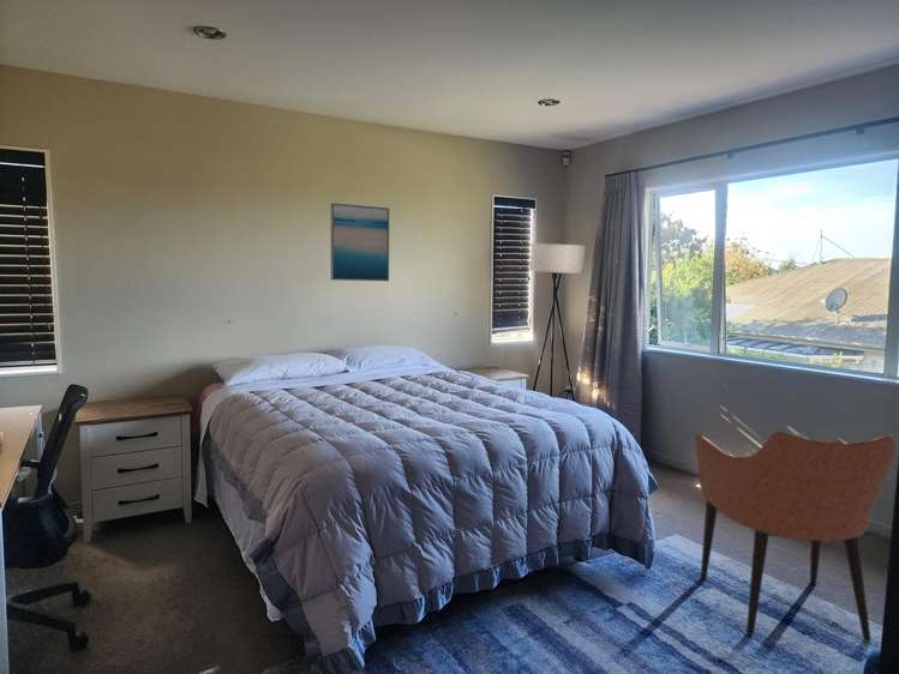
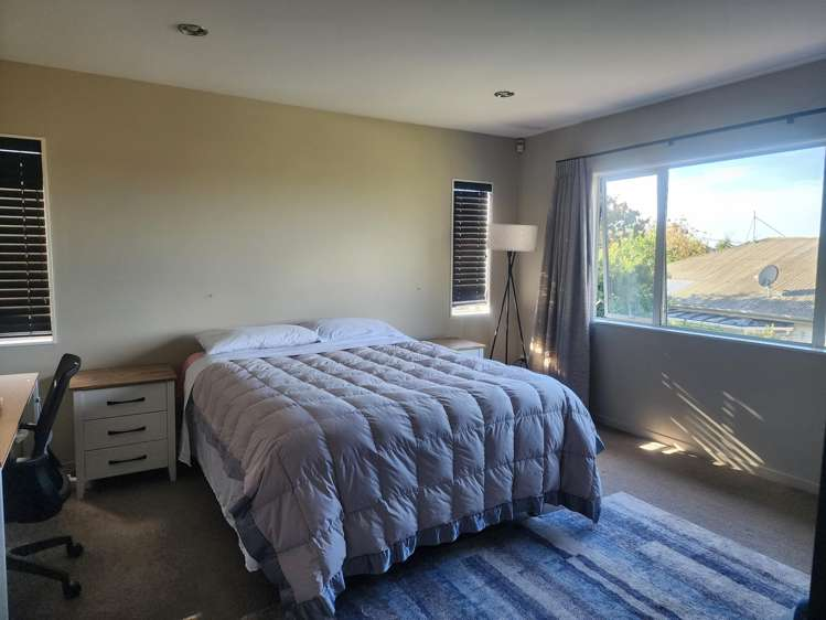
- armchair [693,431,898,643]
- wall art [329,201,390,282]
